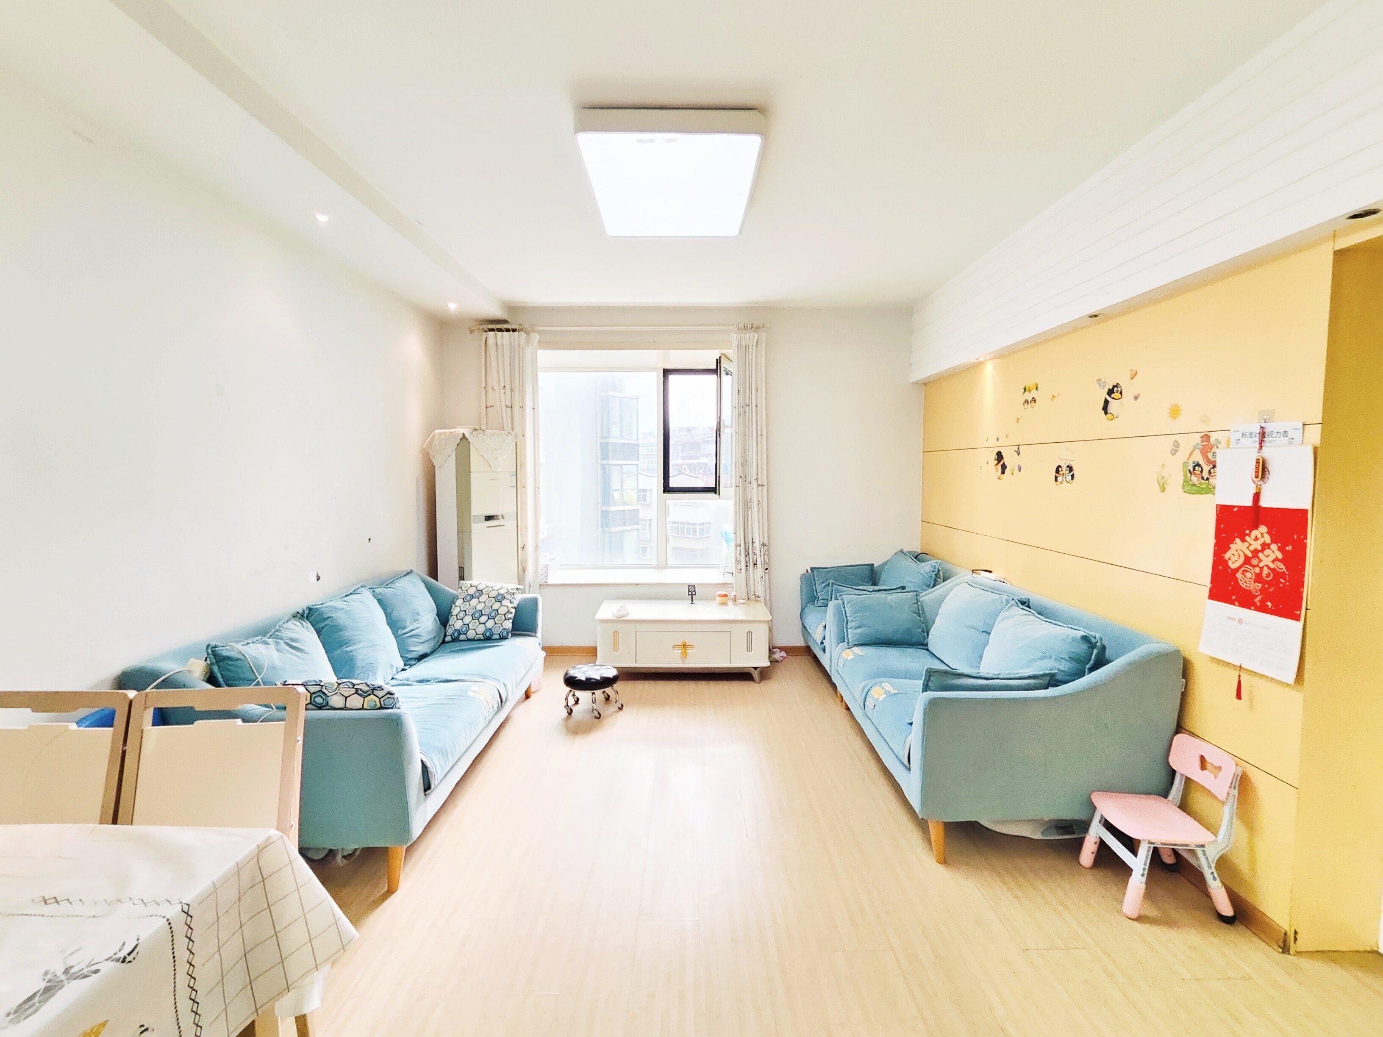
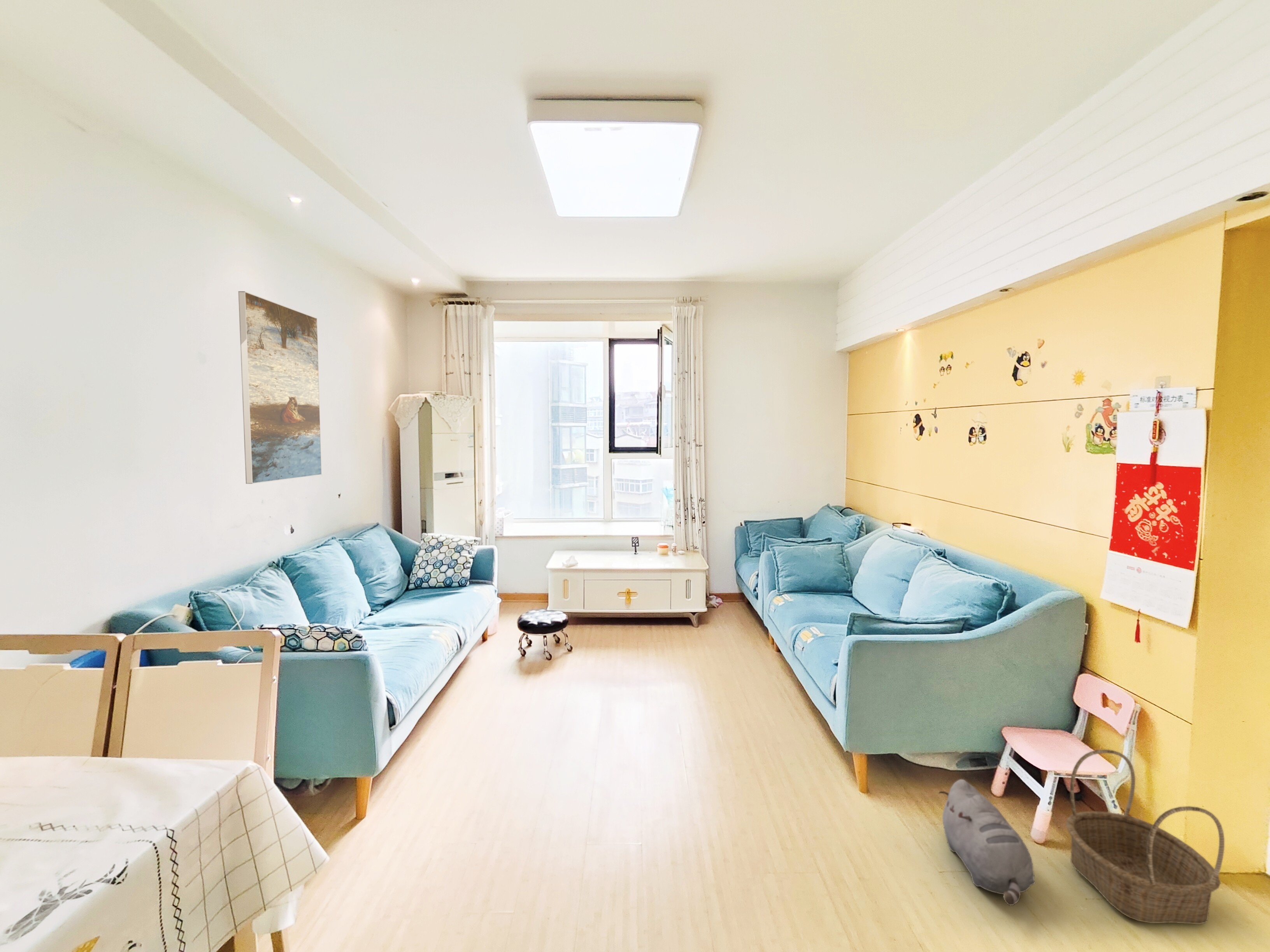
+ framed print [238,291,322,484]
+ basket [1066,749,1225,925]
+ plush toy [938,779,1035,906]
